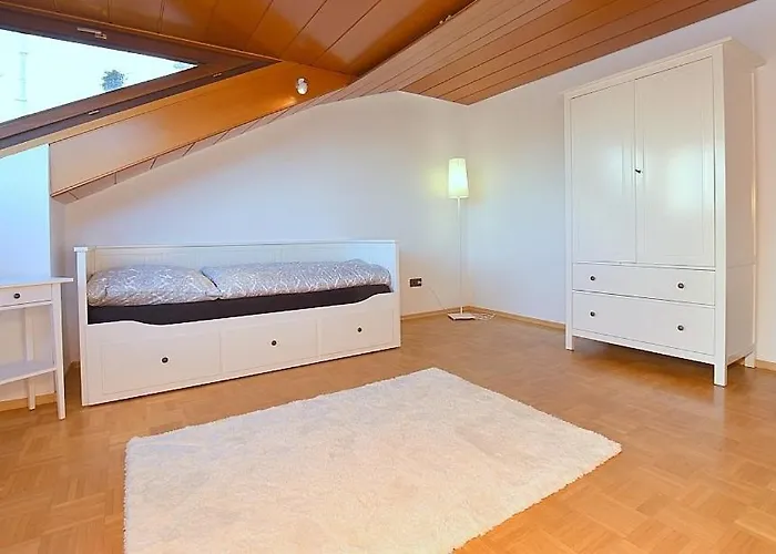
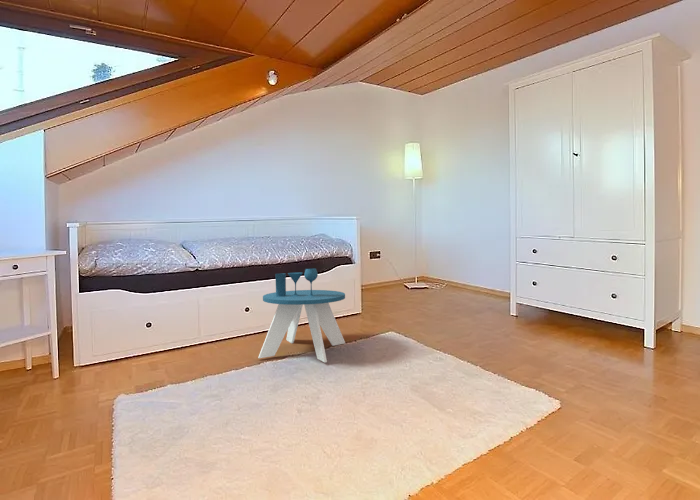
+ side table [257,268,346,363]
